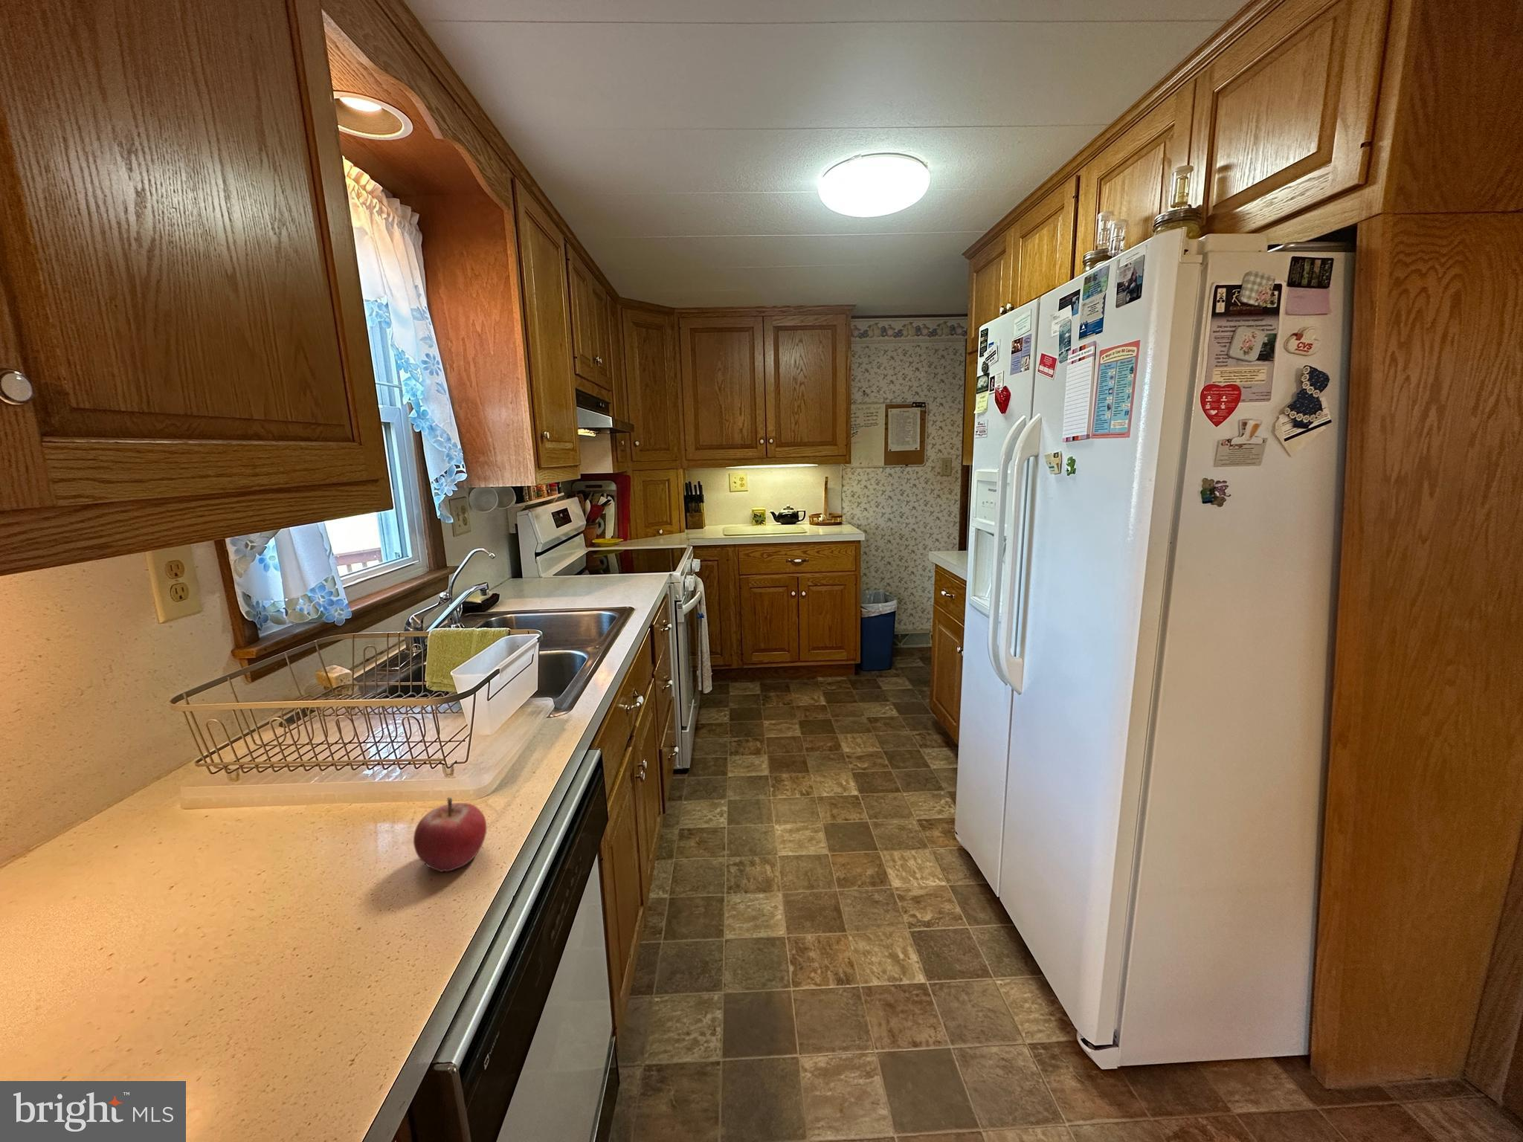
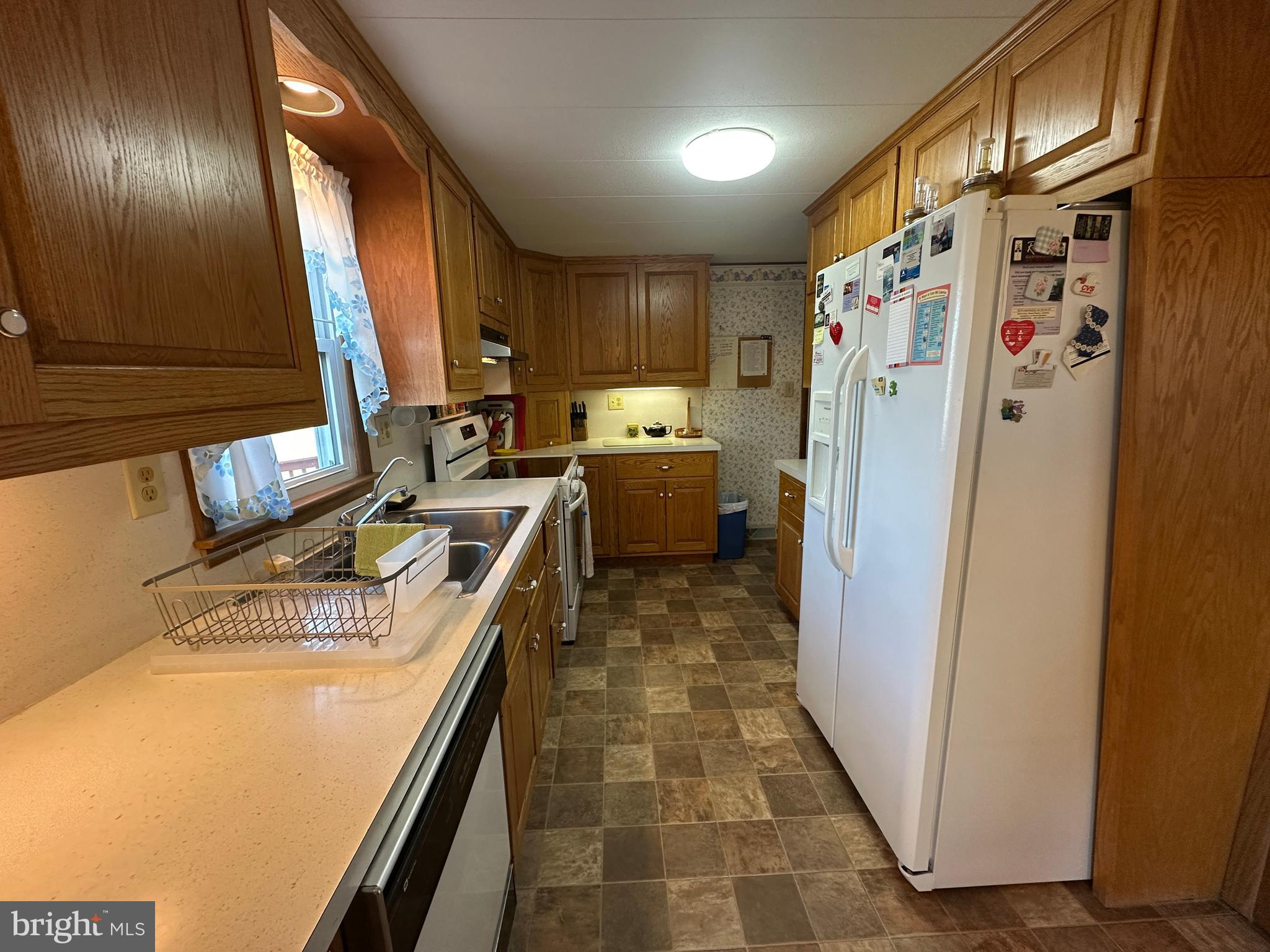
- fruit [413,797,487,873]
